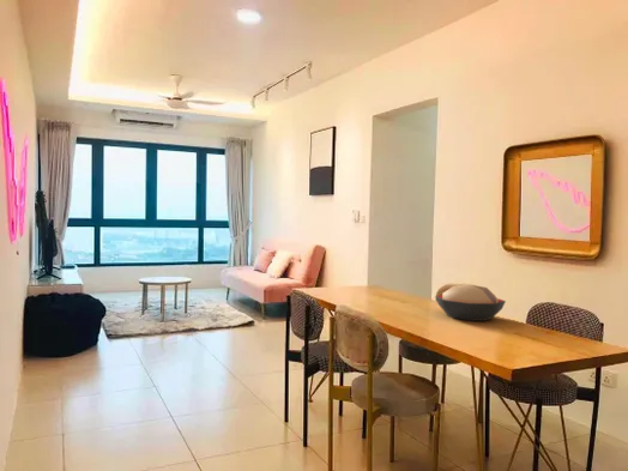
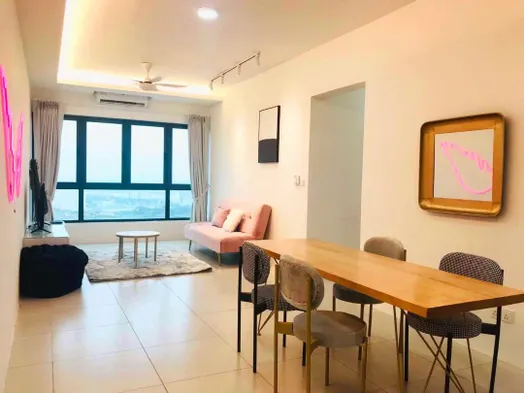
- decorative bowl [434,284,507,322]
